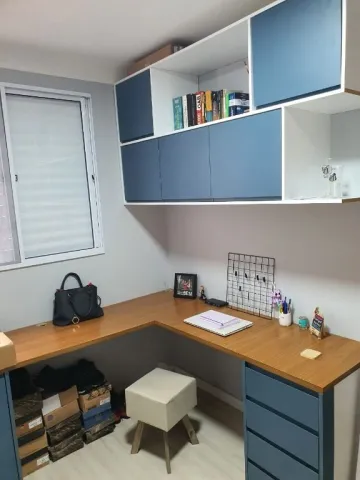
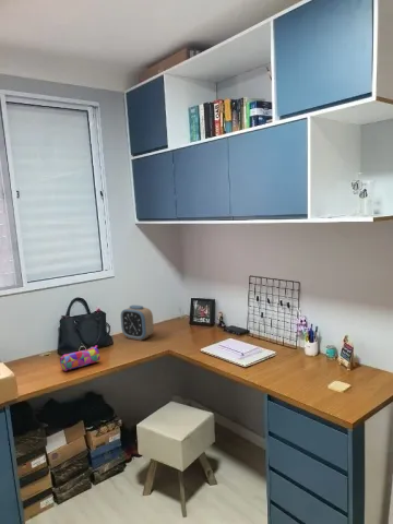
+ alarm clock [120,305,155,342]
+ pencil case [59,345,102,372]
